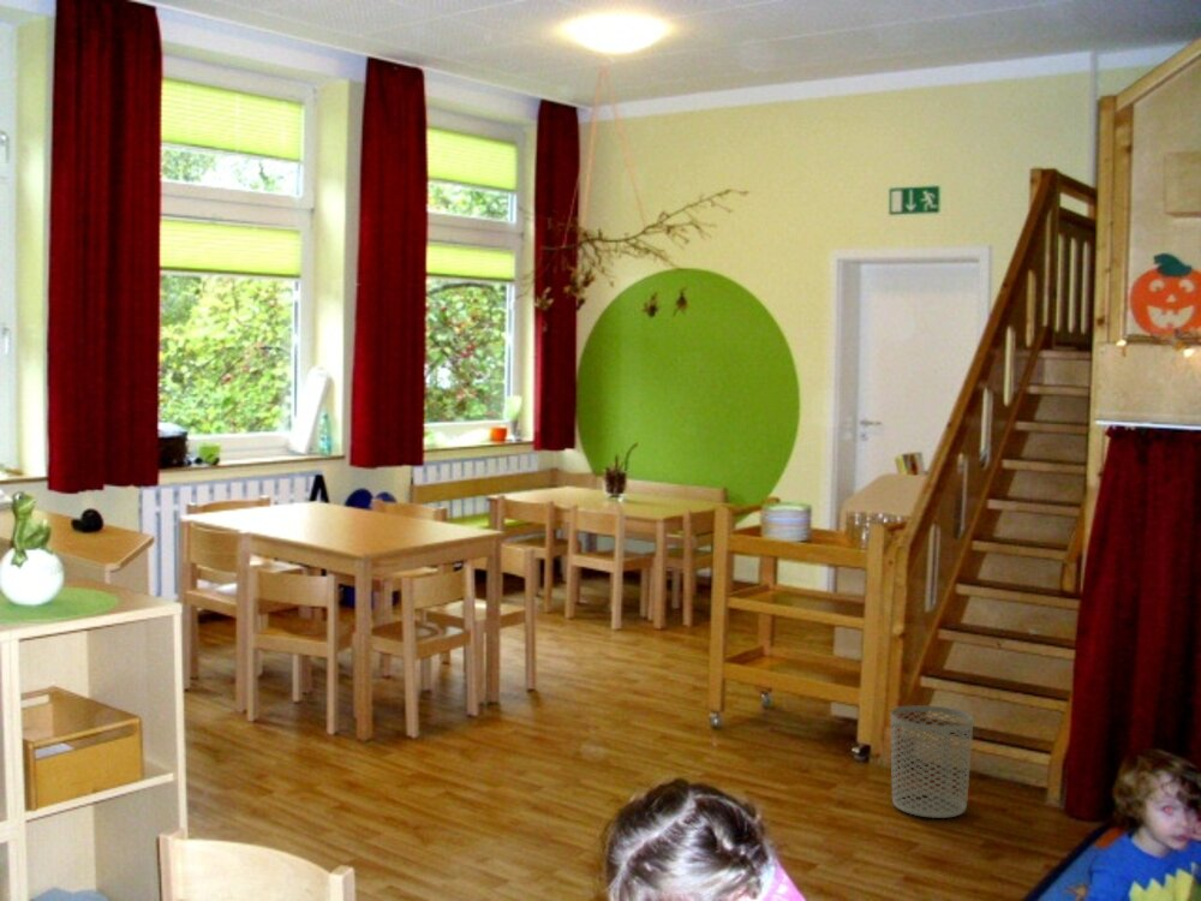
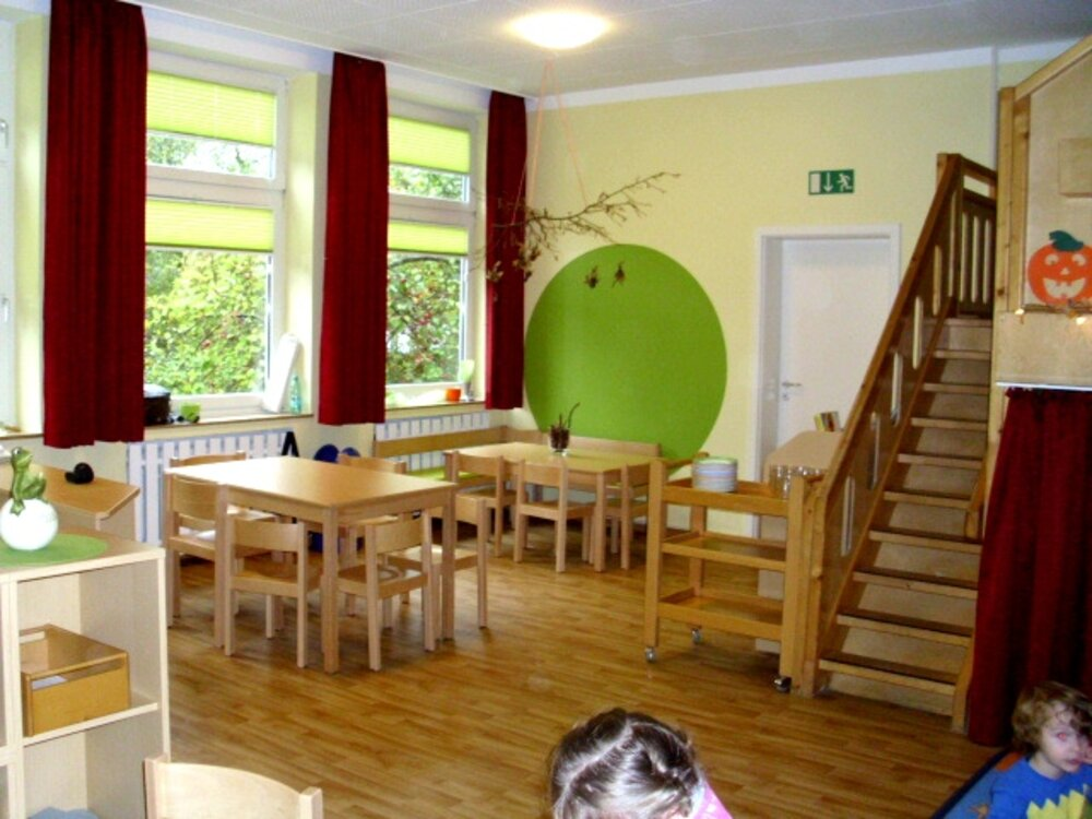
- waste bin [890,704,974,819]
